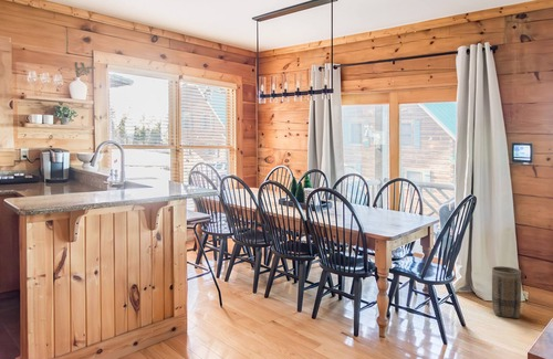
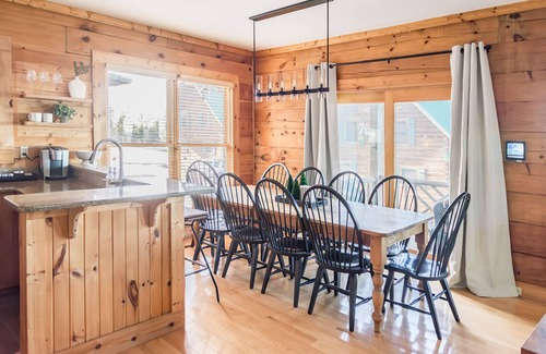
- basket [491,265,522,319]
